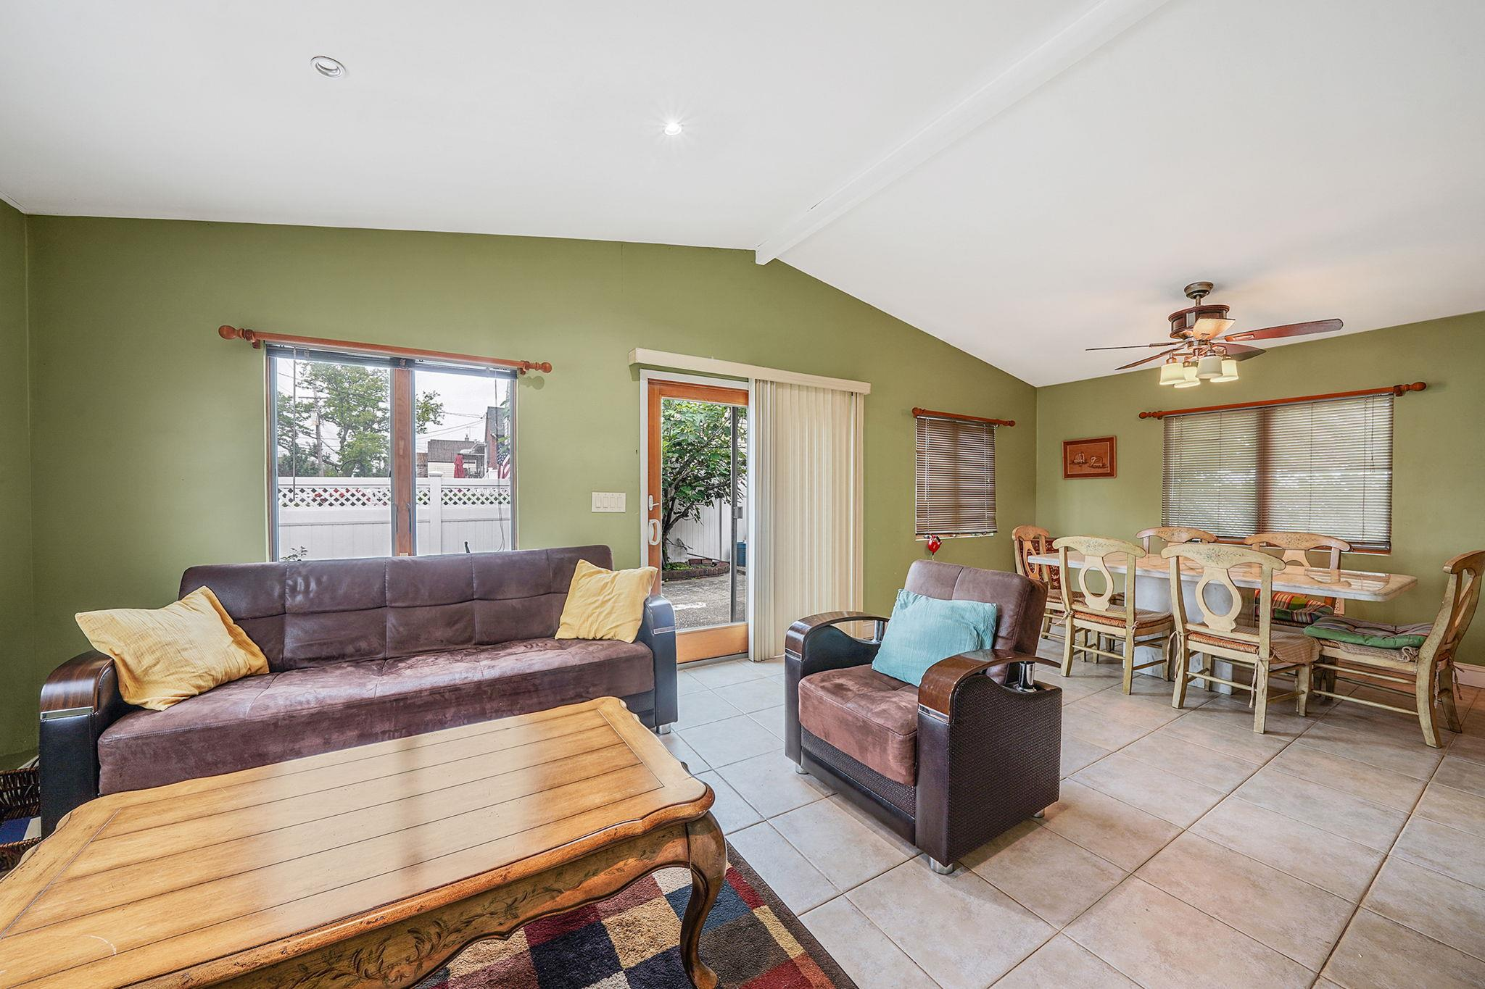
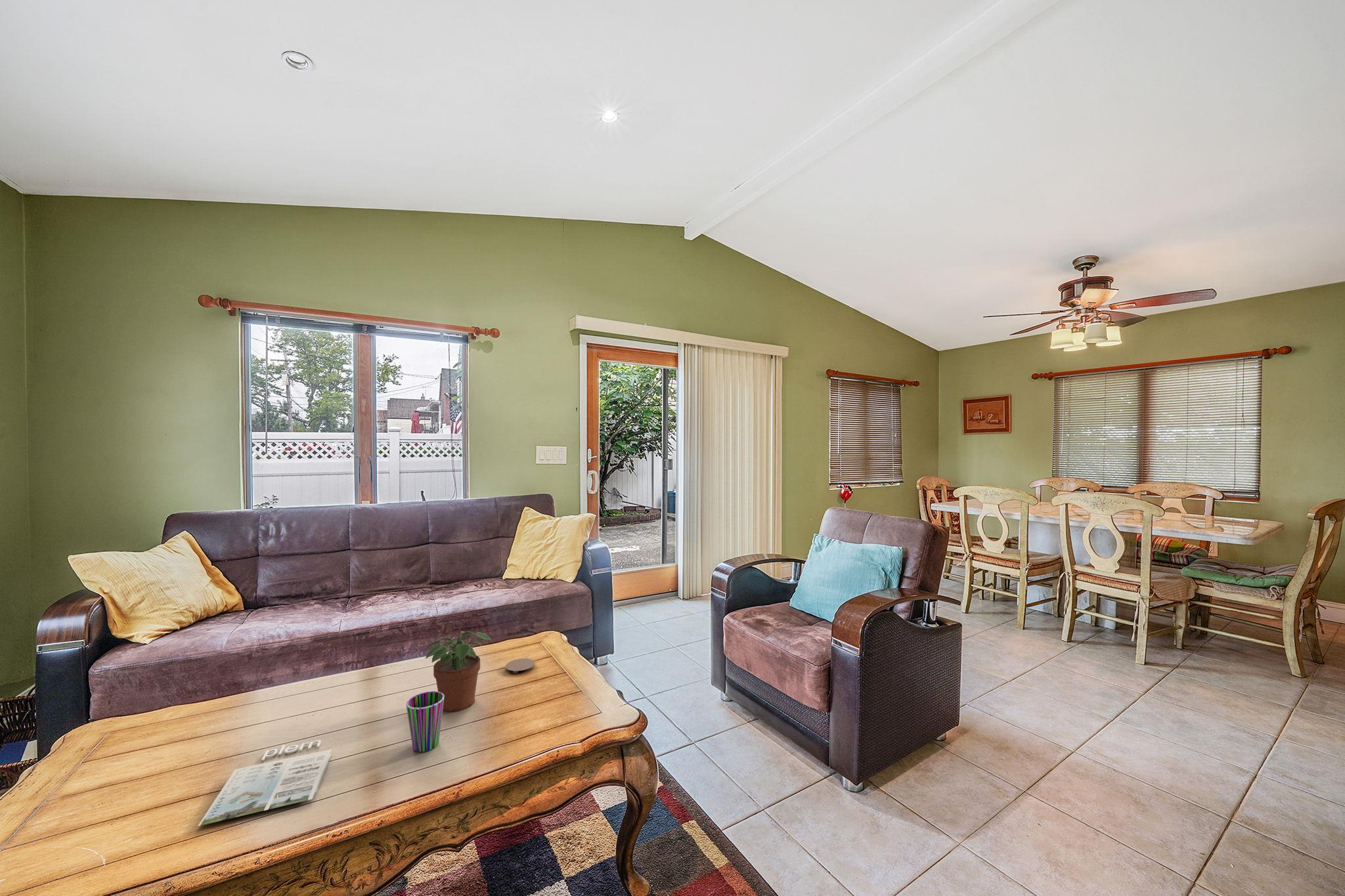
+ coaster [505,658,536,673]
+ cup [405,691,445,753]
+ potted plant [425,630,492,713]
+ magazine [198,740,332,826]
